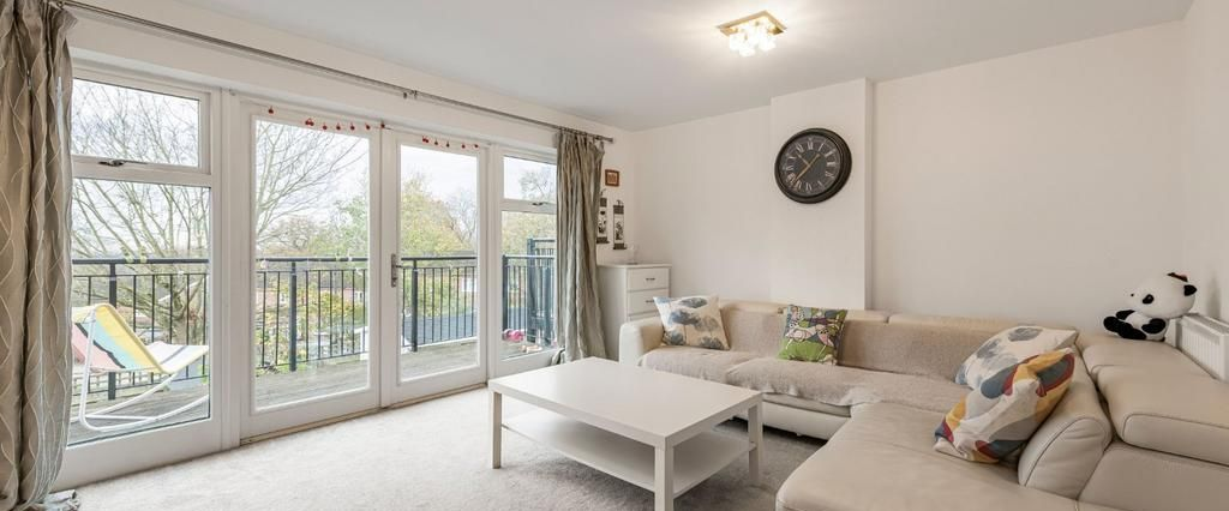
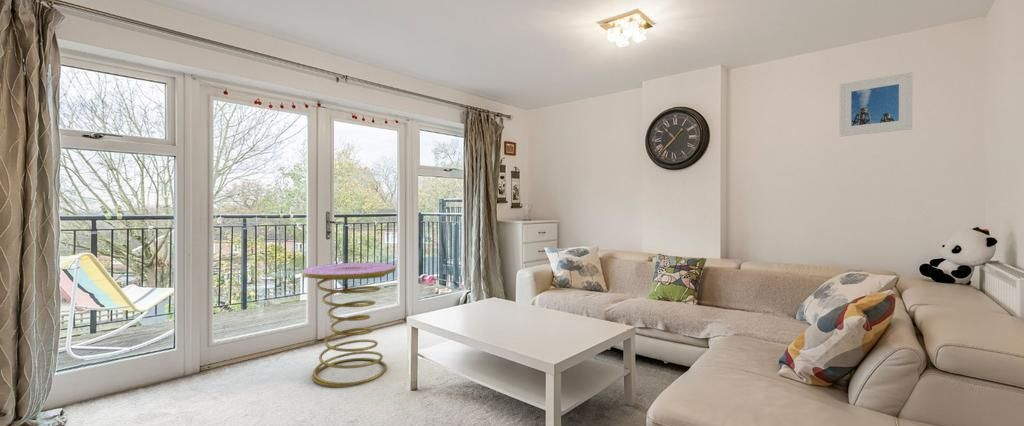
+ side table [301,262,397,388]
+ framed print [839,71,913,137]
